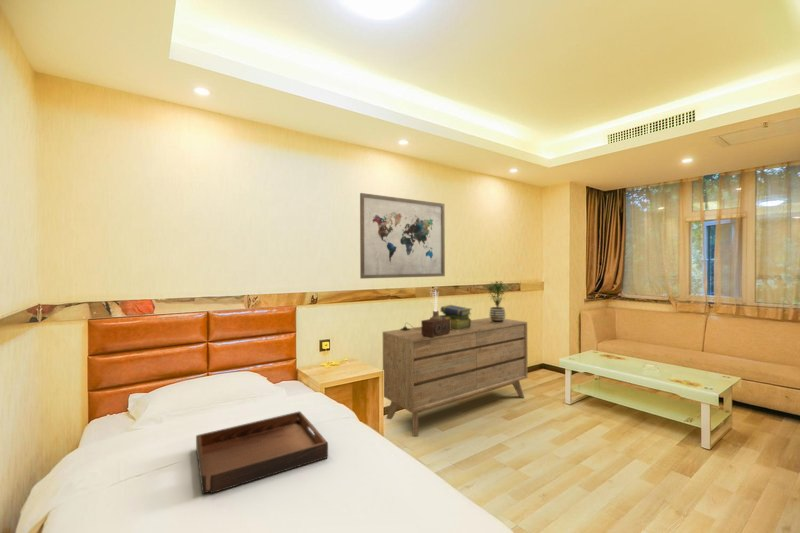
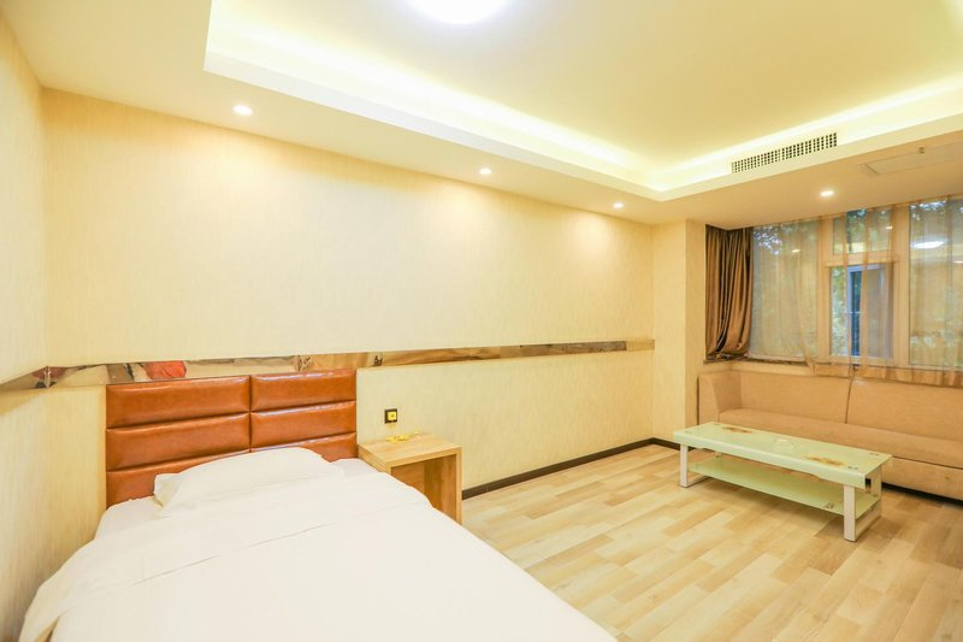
- wall art [359,192,446,280]
- dresser [382,317,529,437]
- table lamp [399,286,450,338]
- serving tray [195,410,329,495]
- potted plant [481,280,514,323]
- stack of books [439,304,472,331]
